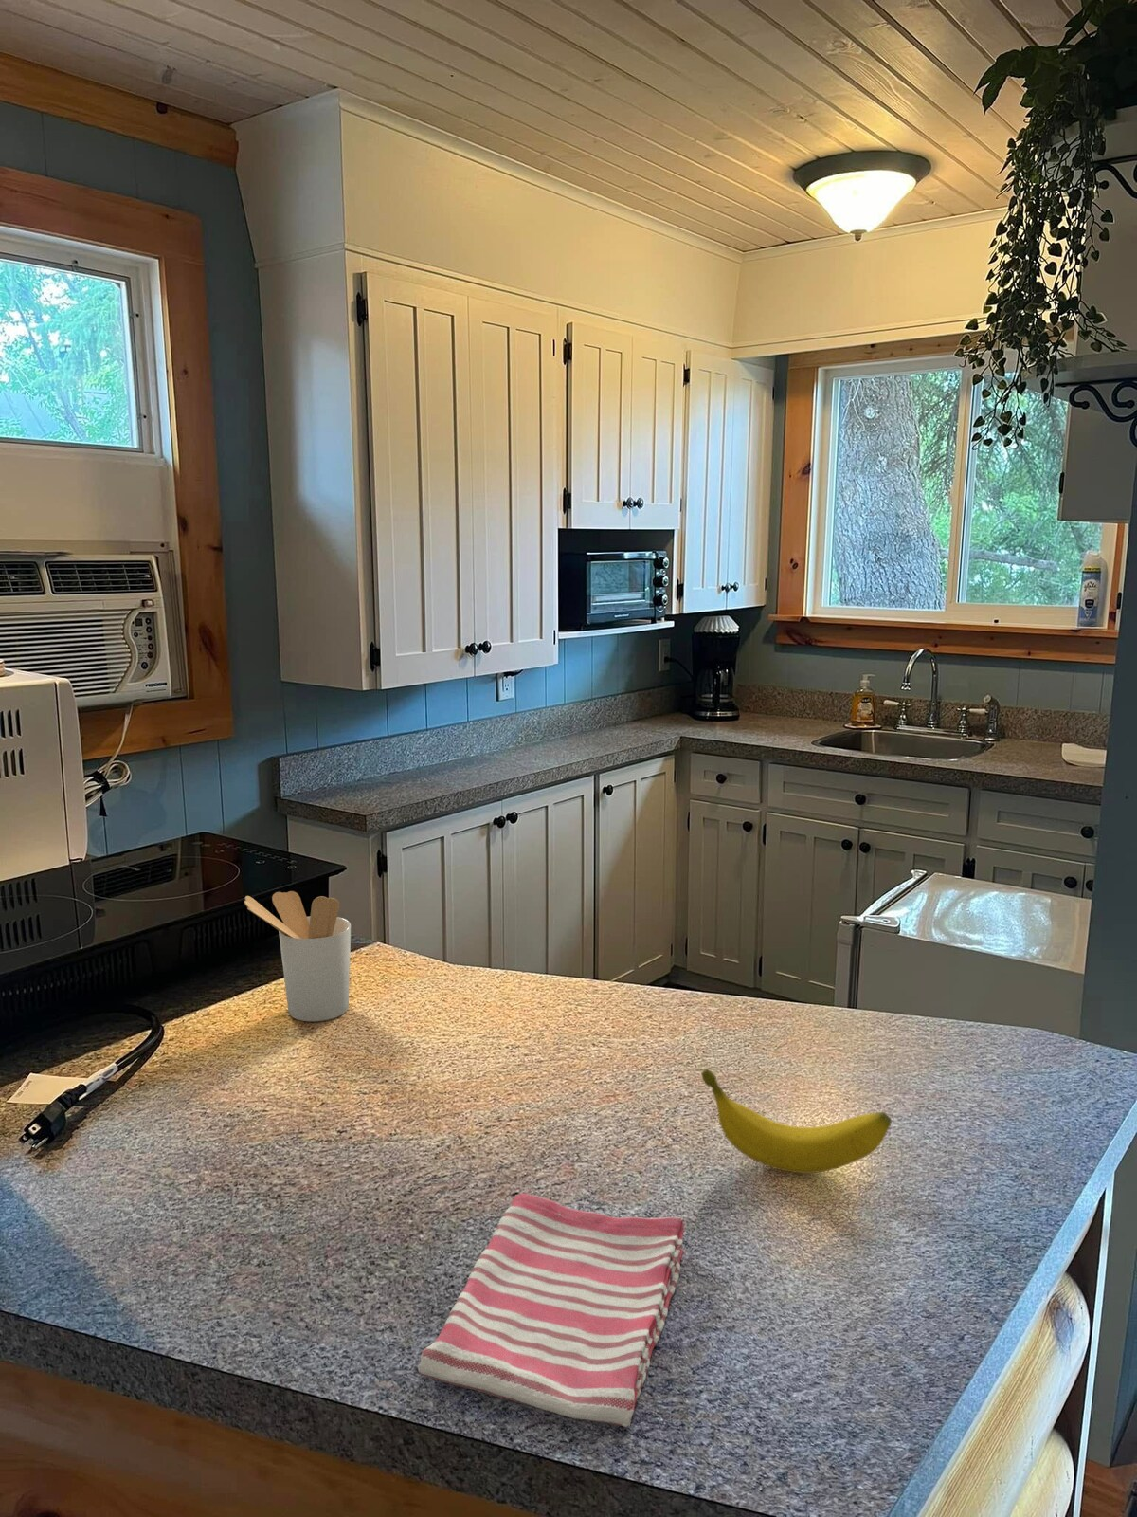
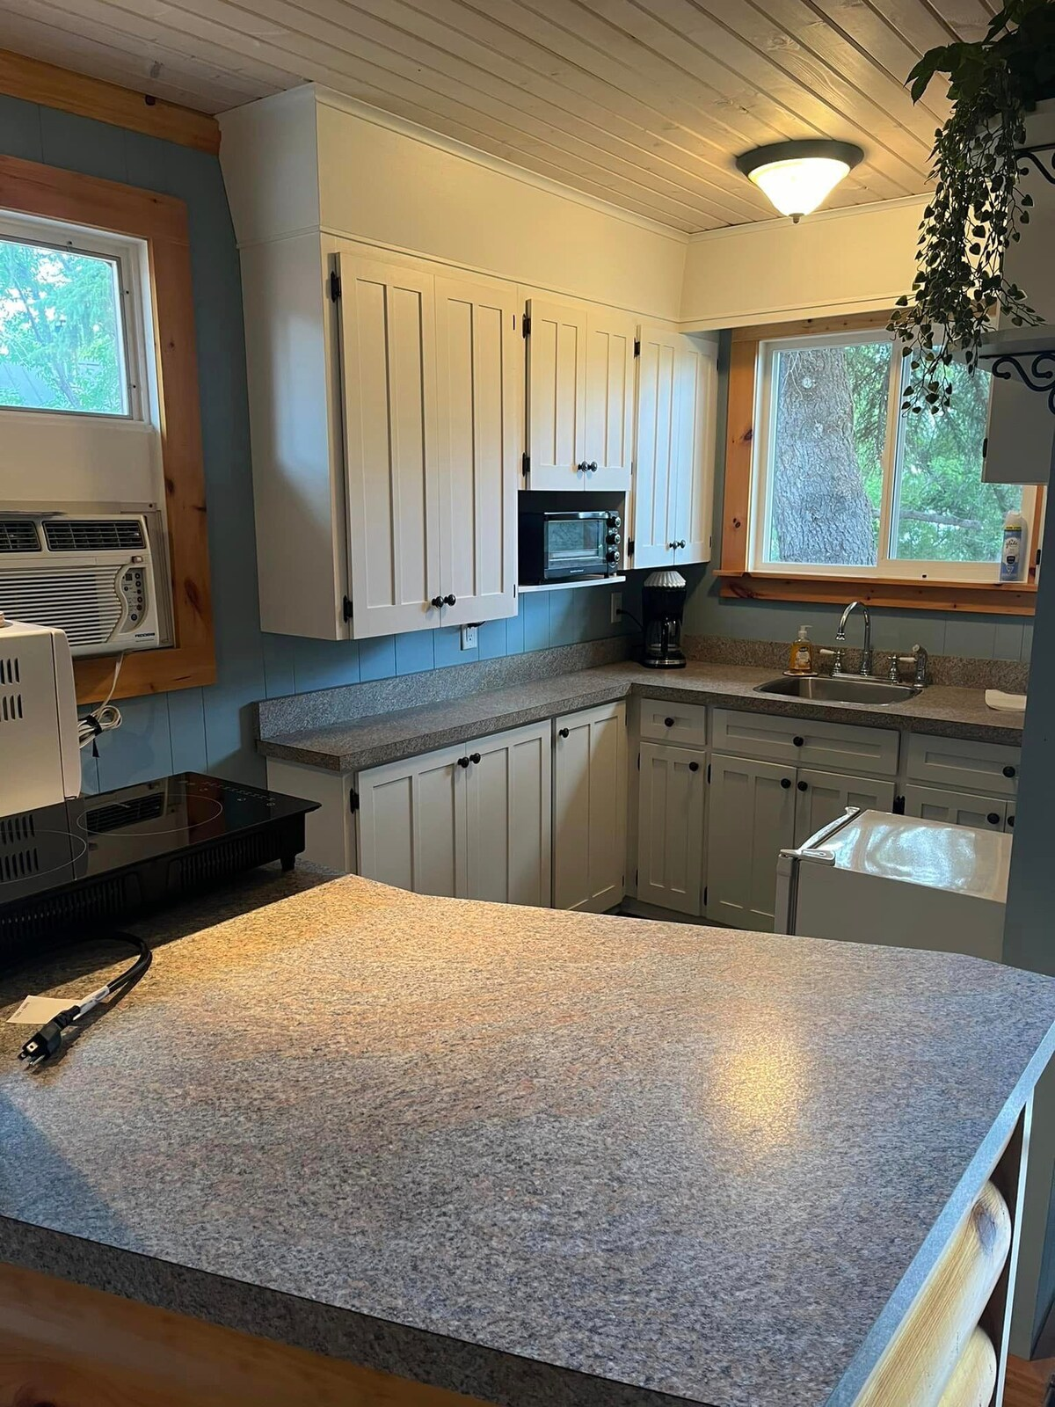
- utensil holder [244,890,351,1022]
- banana [700,1068,892,1174]
- dish towel [417,1193,686,1429]
